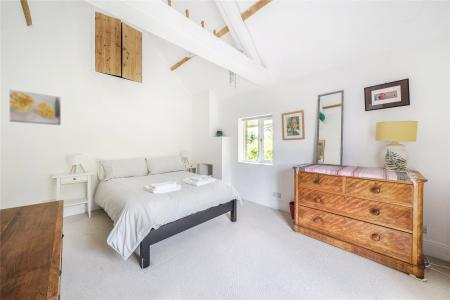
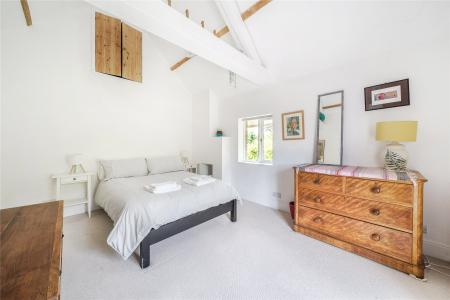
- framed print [8,88,62,126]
